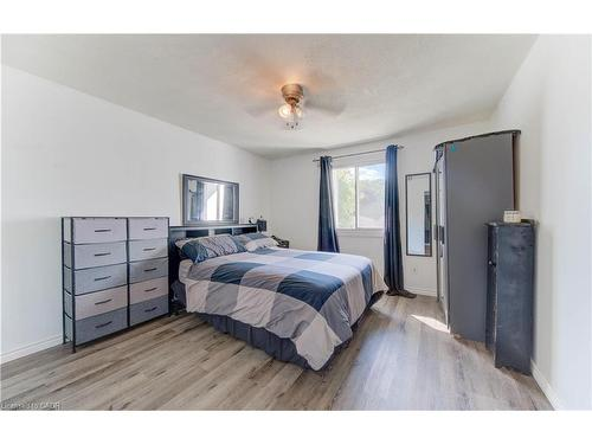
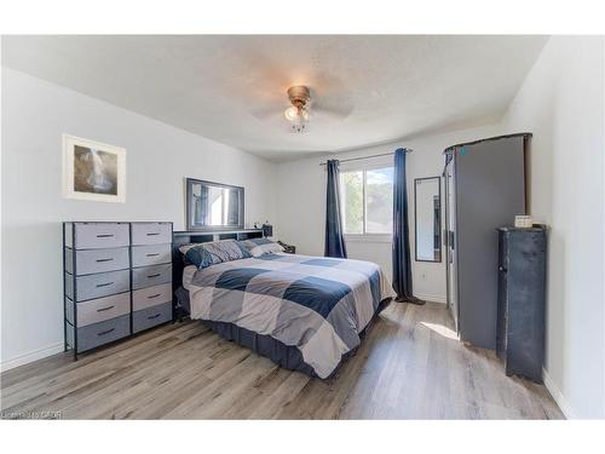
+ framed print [60,132,127,205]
